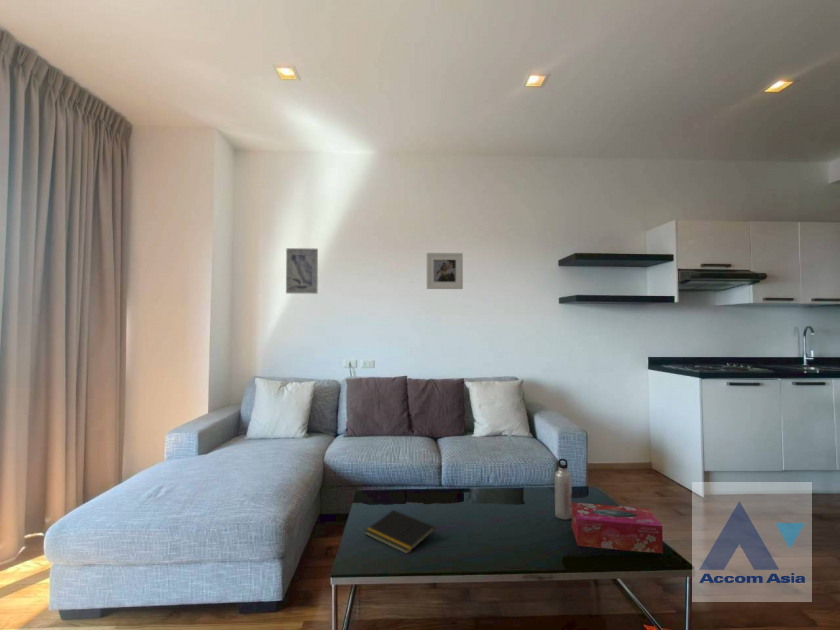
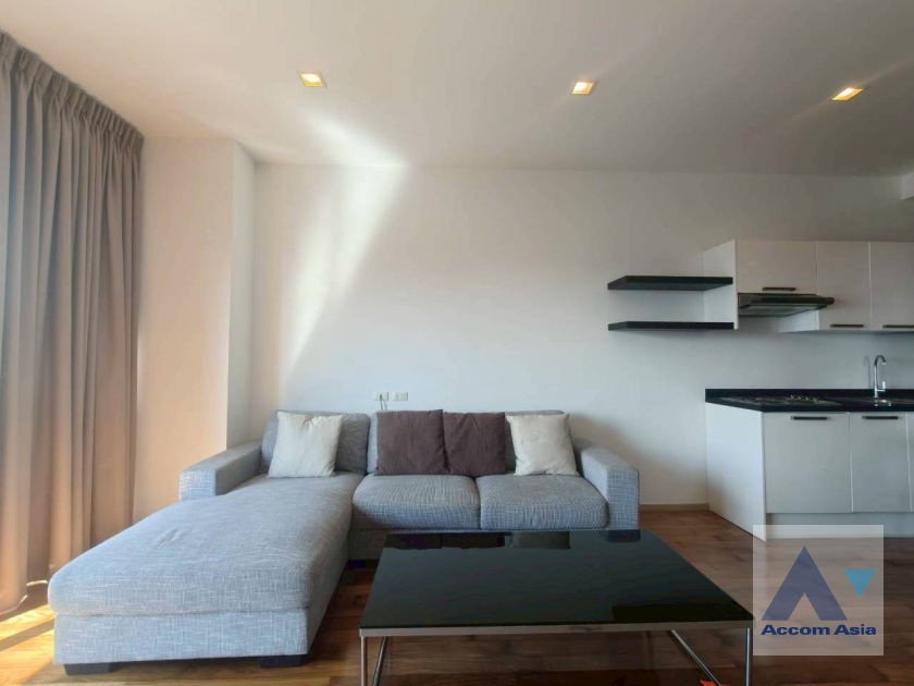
- tissue box [571,502,664,554]
- notepad [364,509,436,554]
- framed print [426,252,464,290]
- water bottle [554,458,573,521]
- wall art [285,247,319,295]
